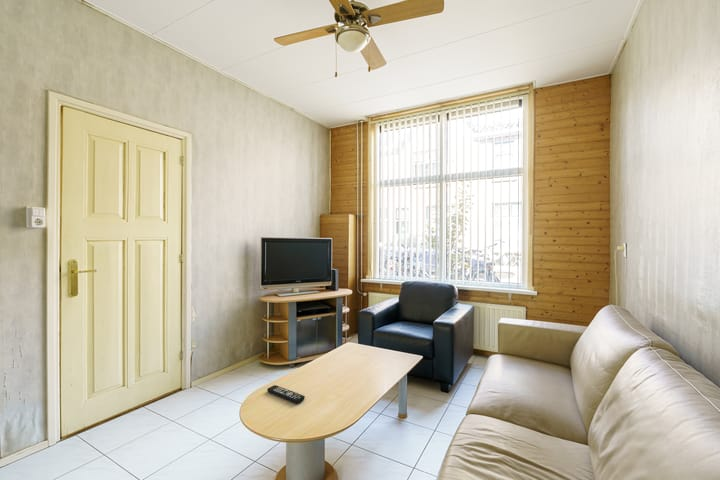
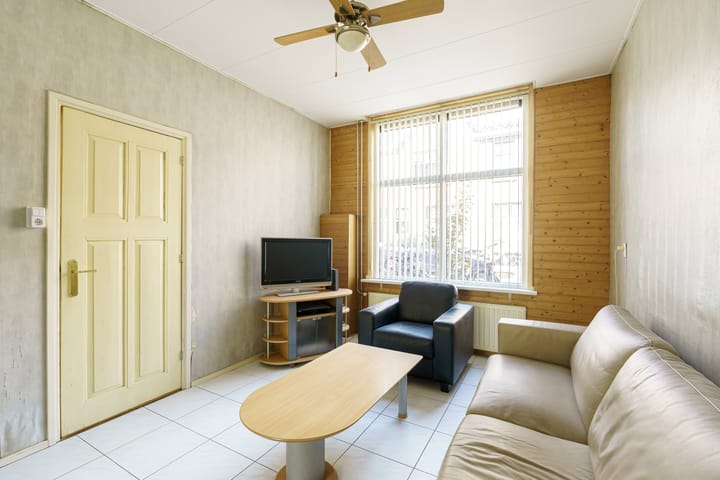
- remote control [266,384,306,404]
